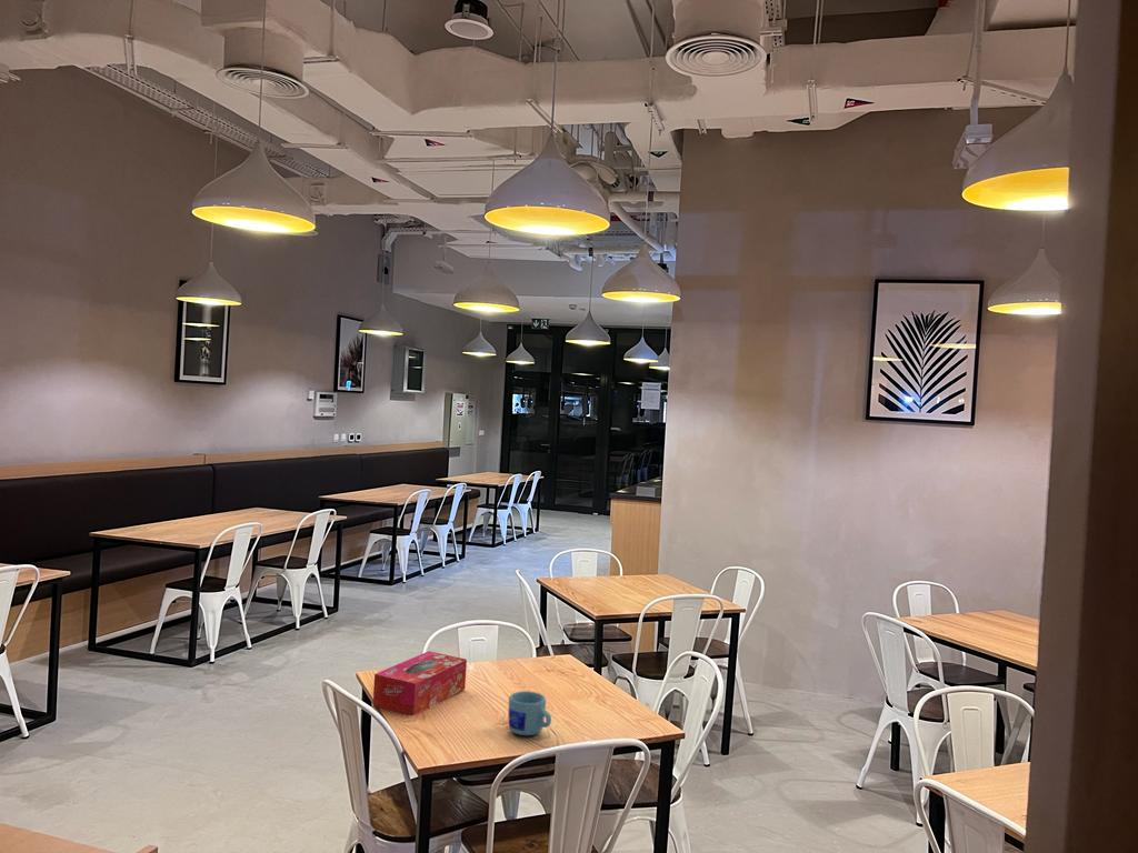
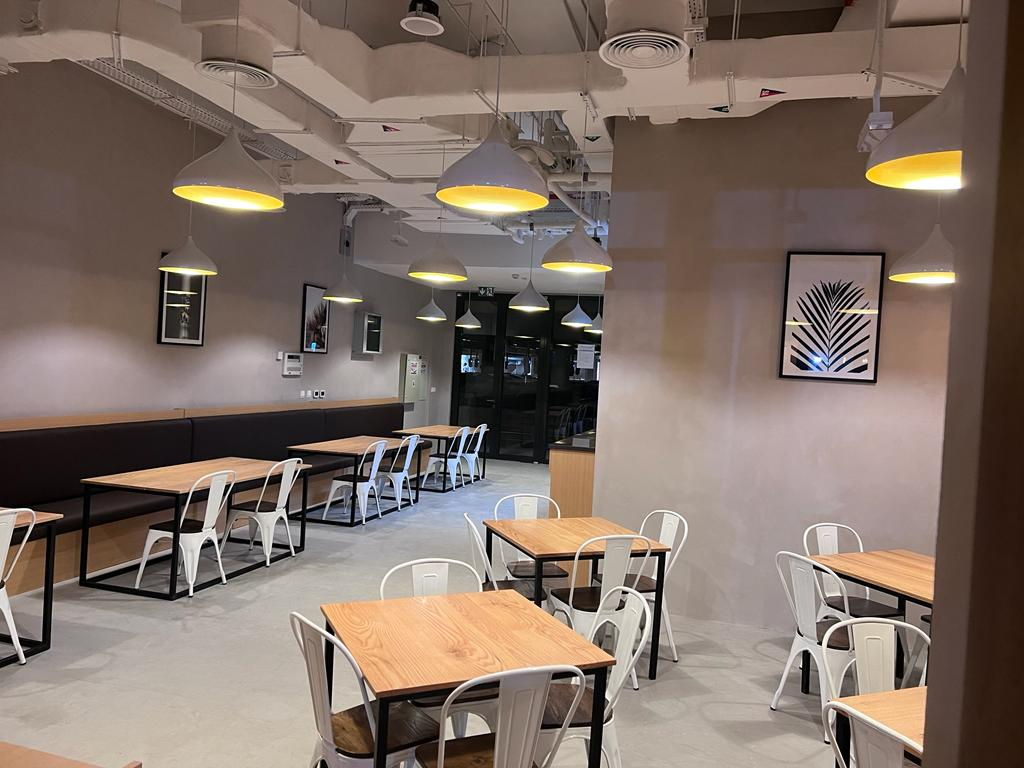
- tissue box [372,650,468,716]
- mug [508,690,552,736]
